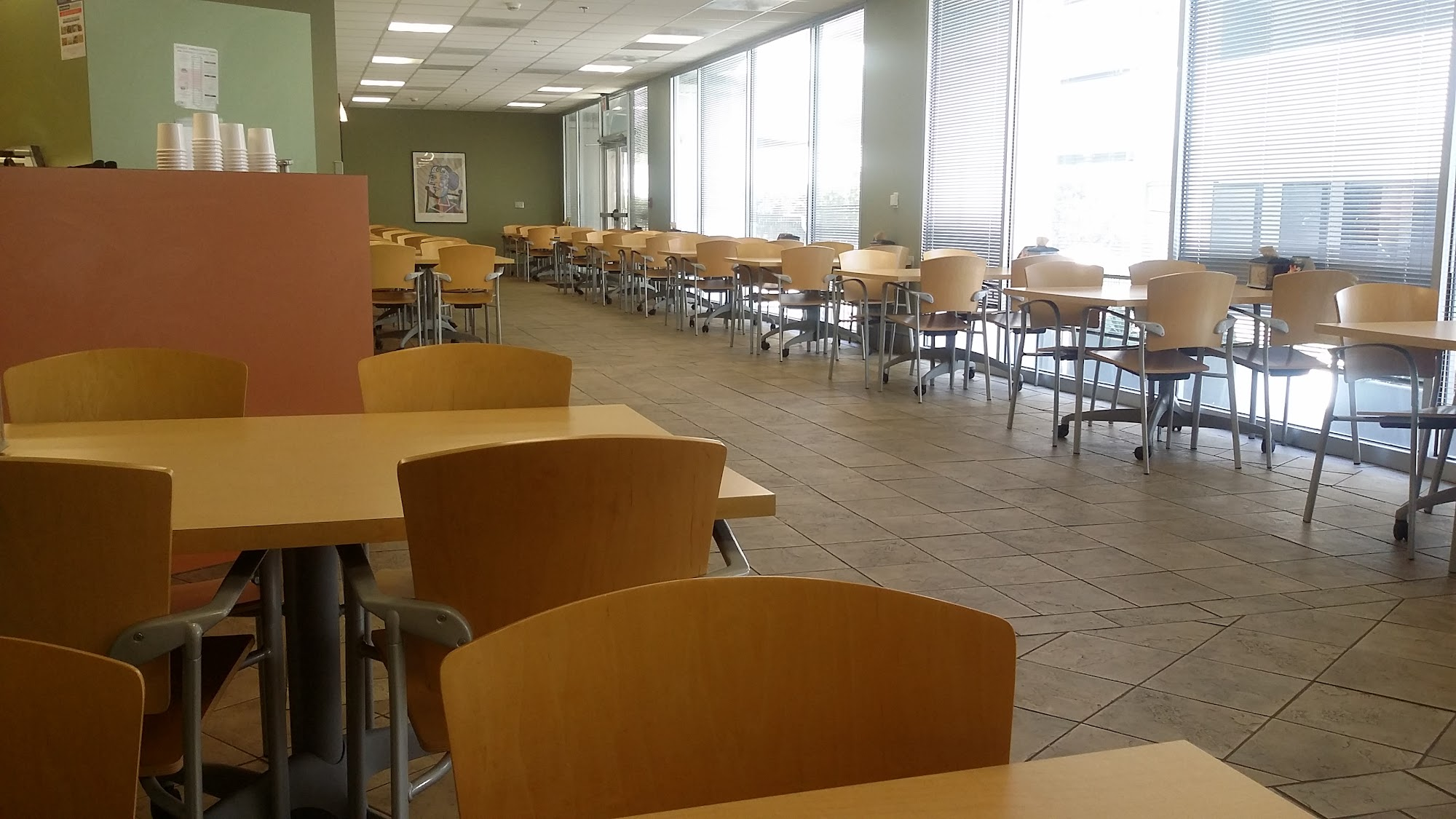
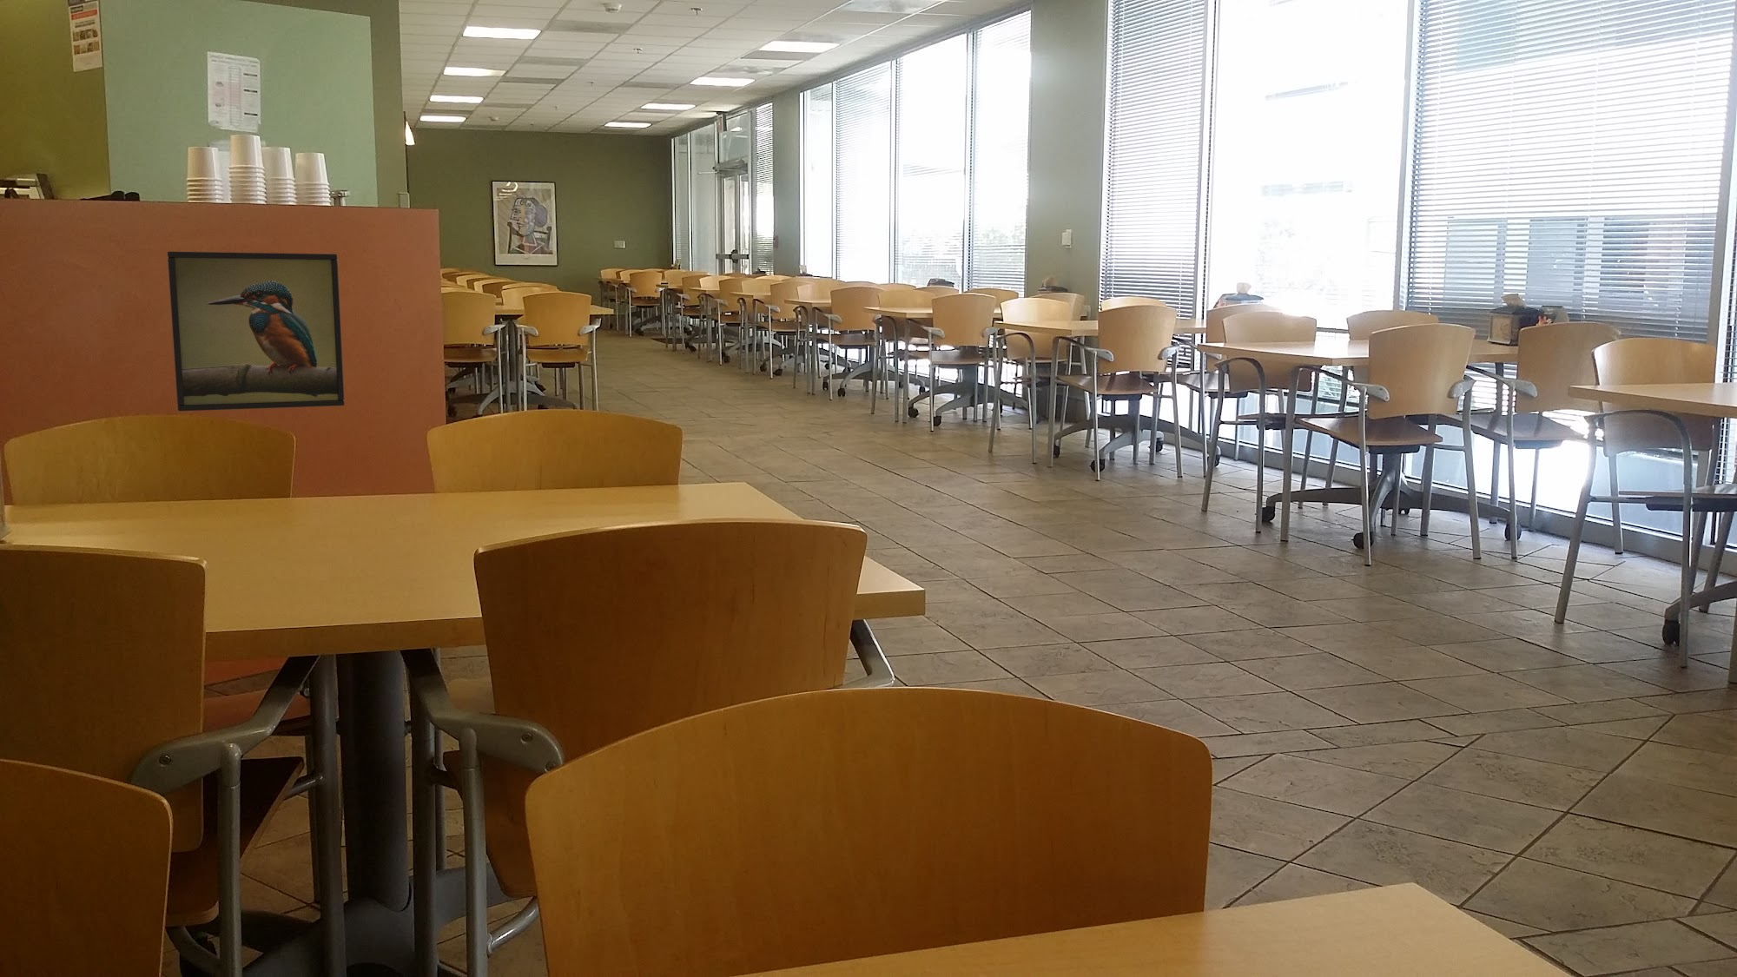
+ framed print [167,251,345,412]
